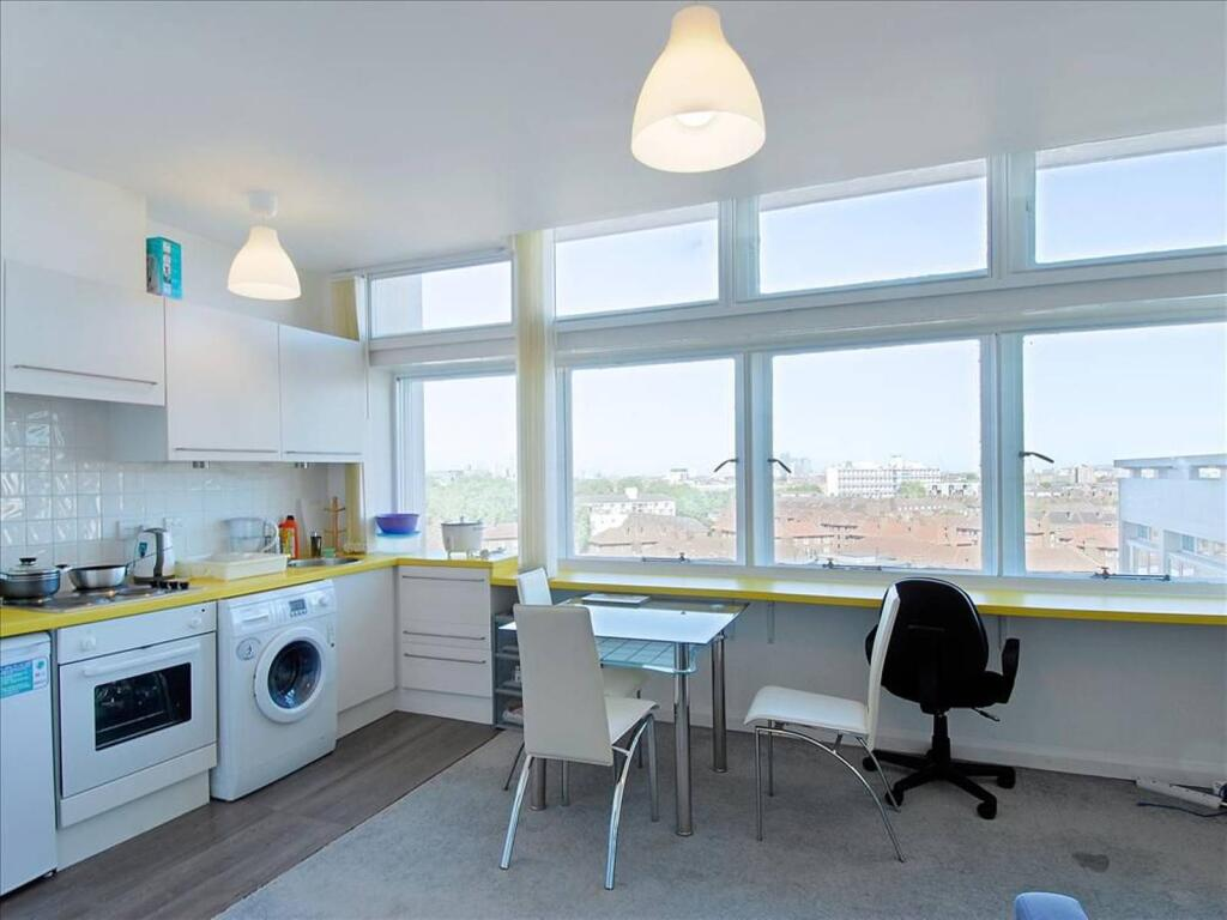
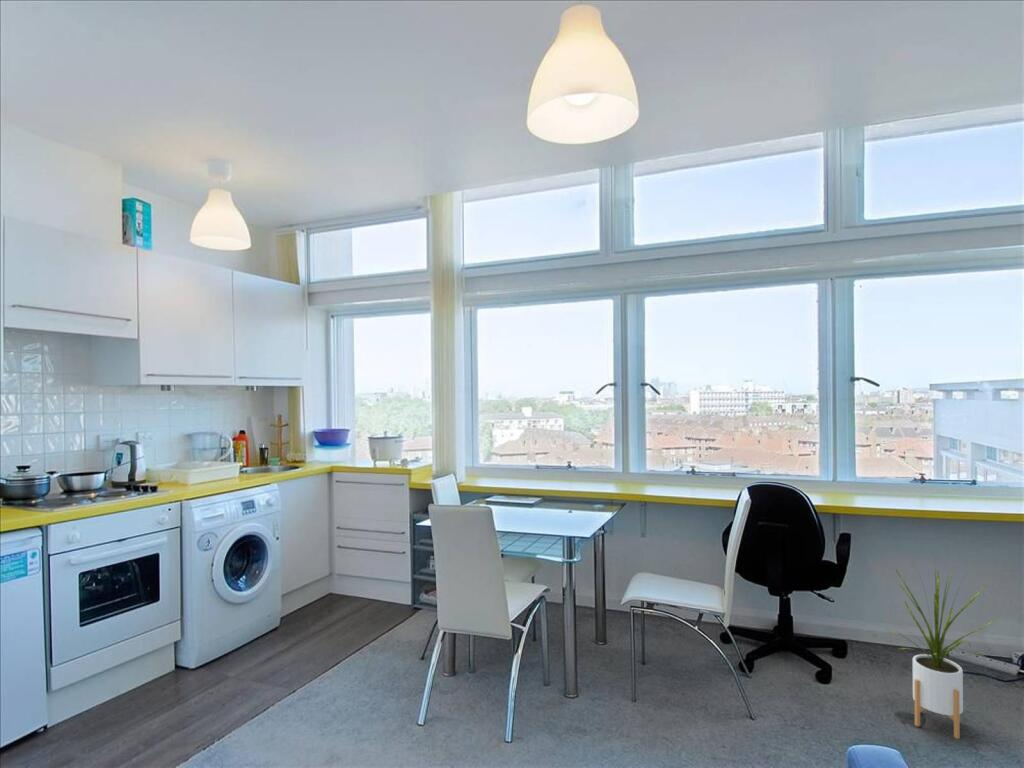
+ house plant [884,561,1000,740]
